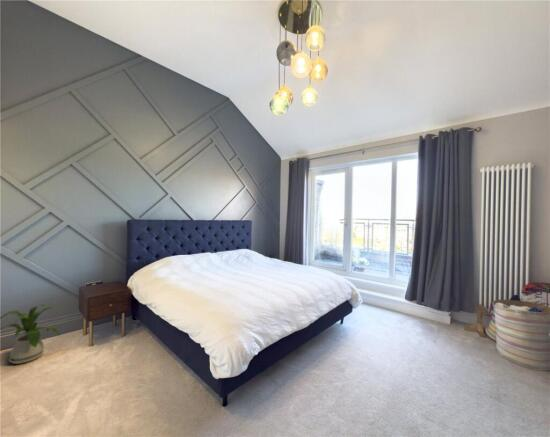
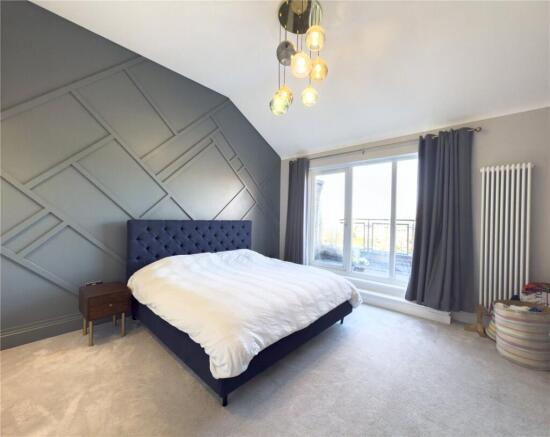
- house plant [0,303,61,365]
